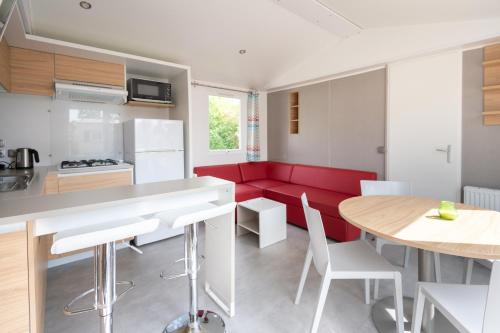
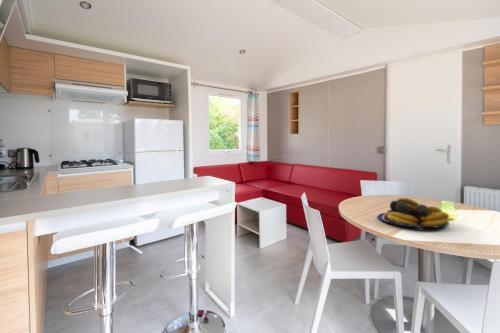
+ fruit bowl [376,197,450,229]
